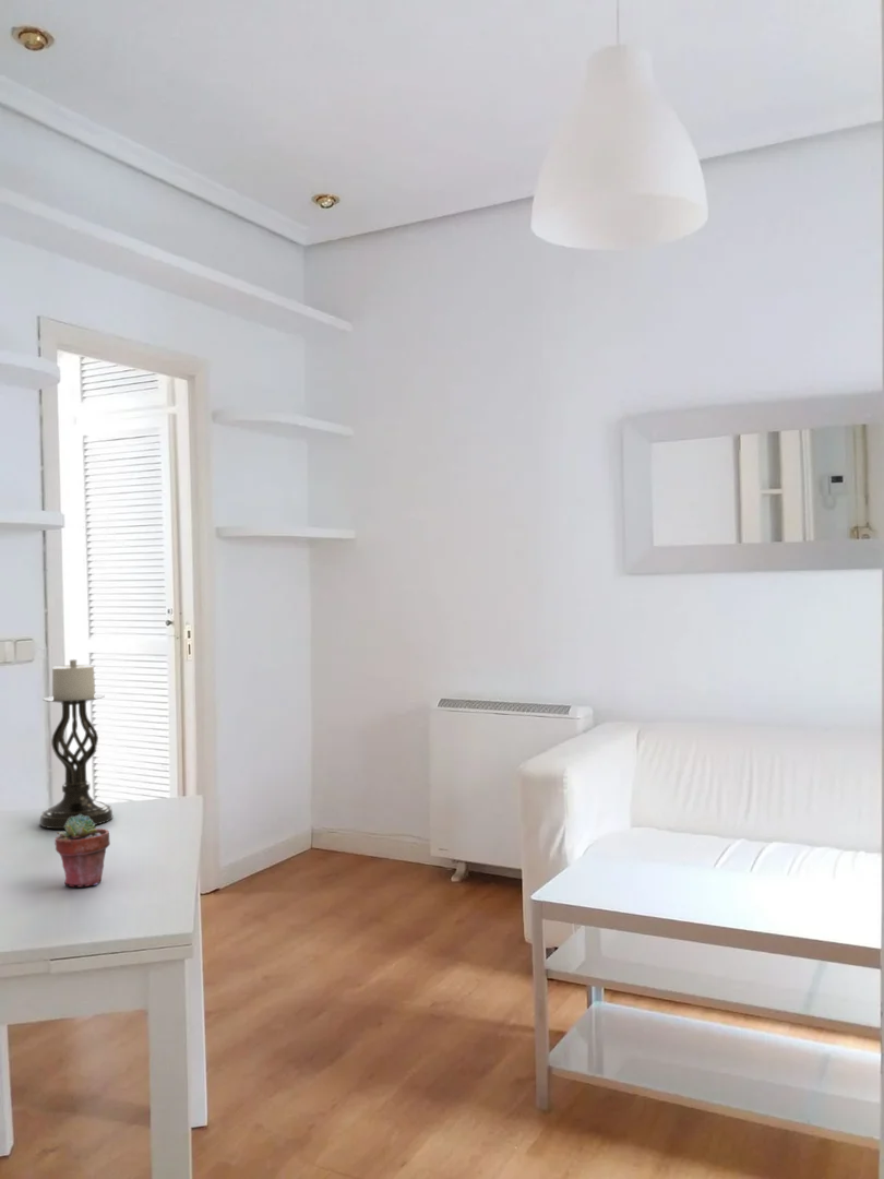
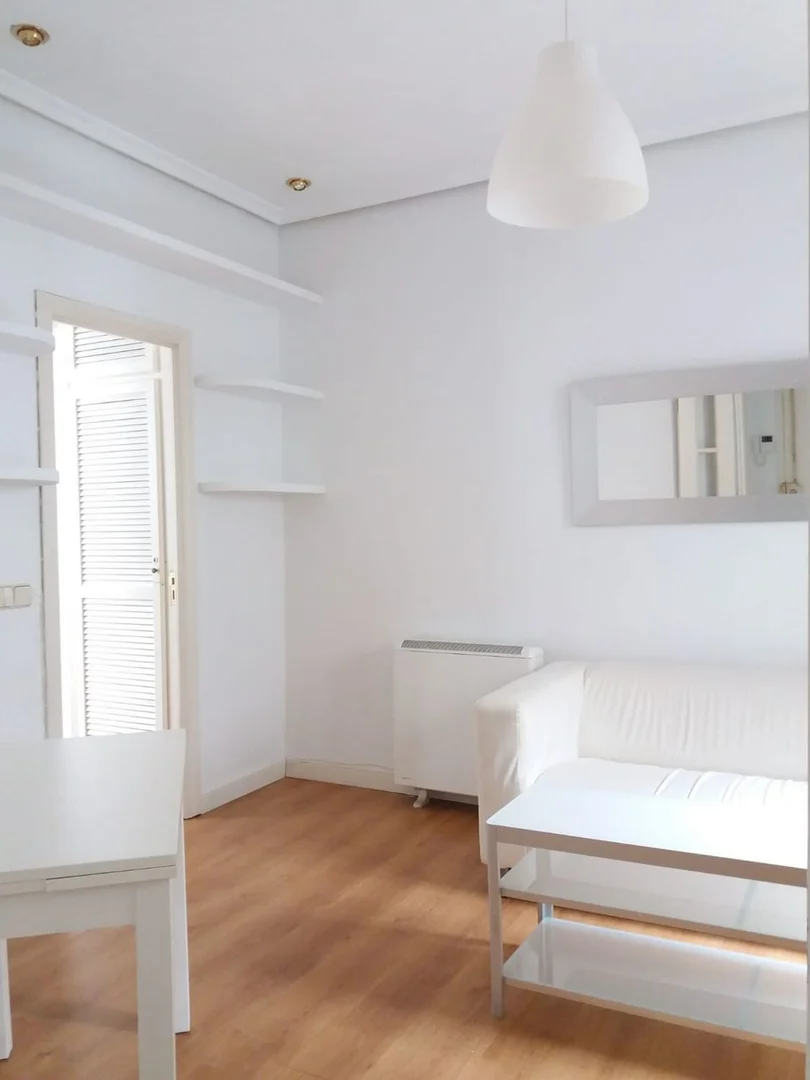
- candle holder [38,658,114,830]
- potted succulent [53,814,111,888]
